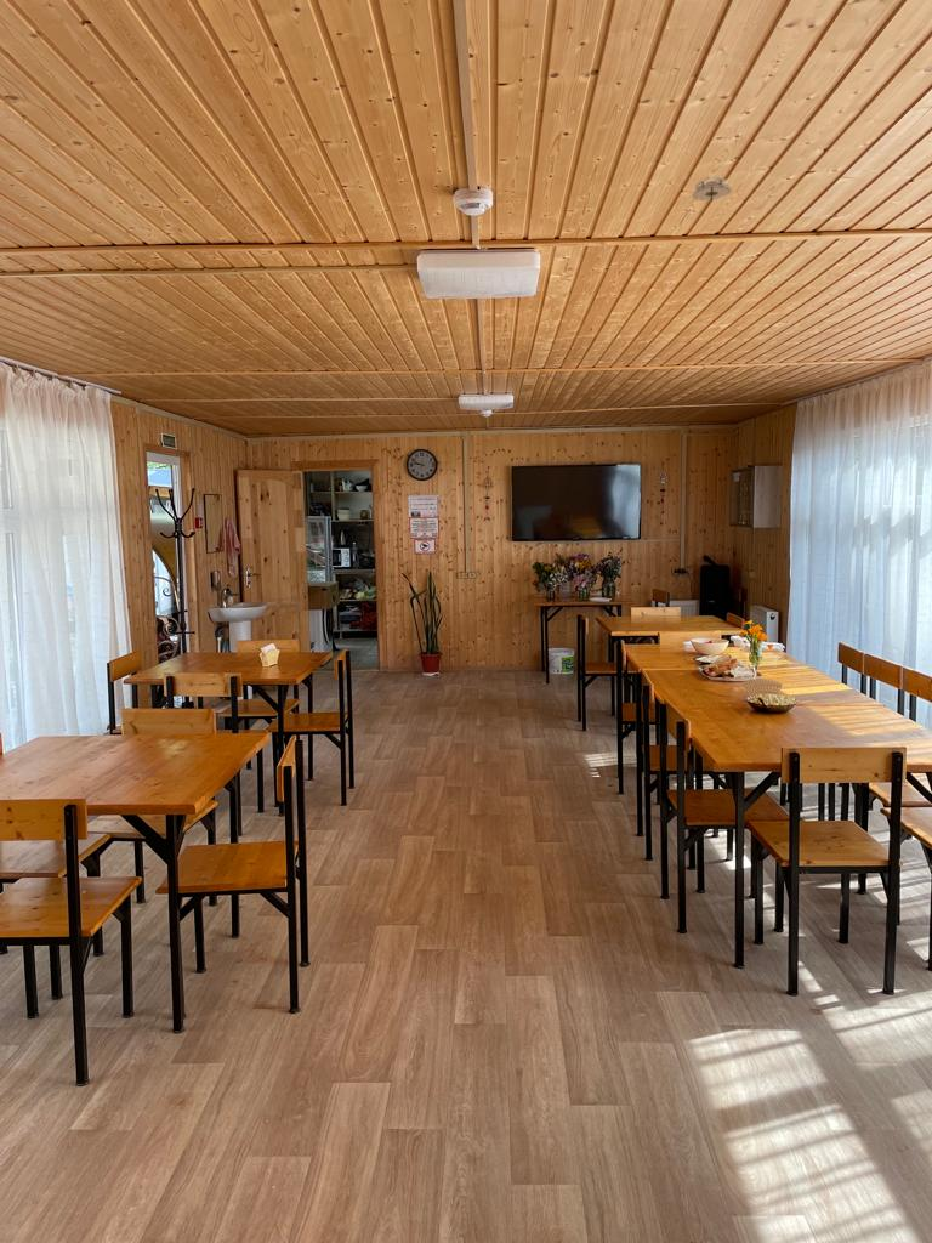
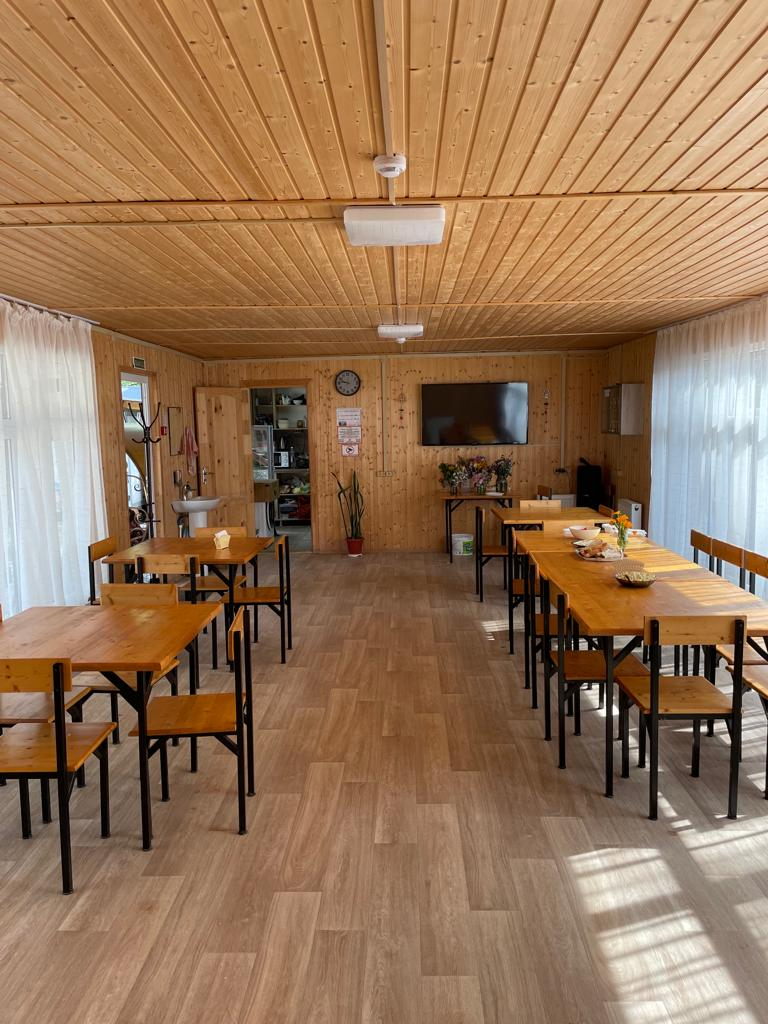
- smoke detector [691,176,733,204]
